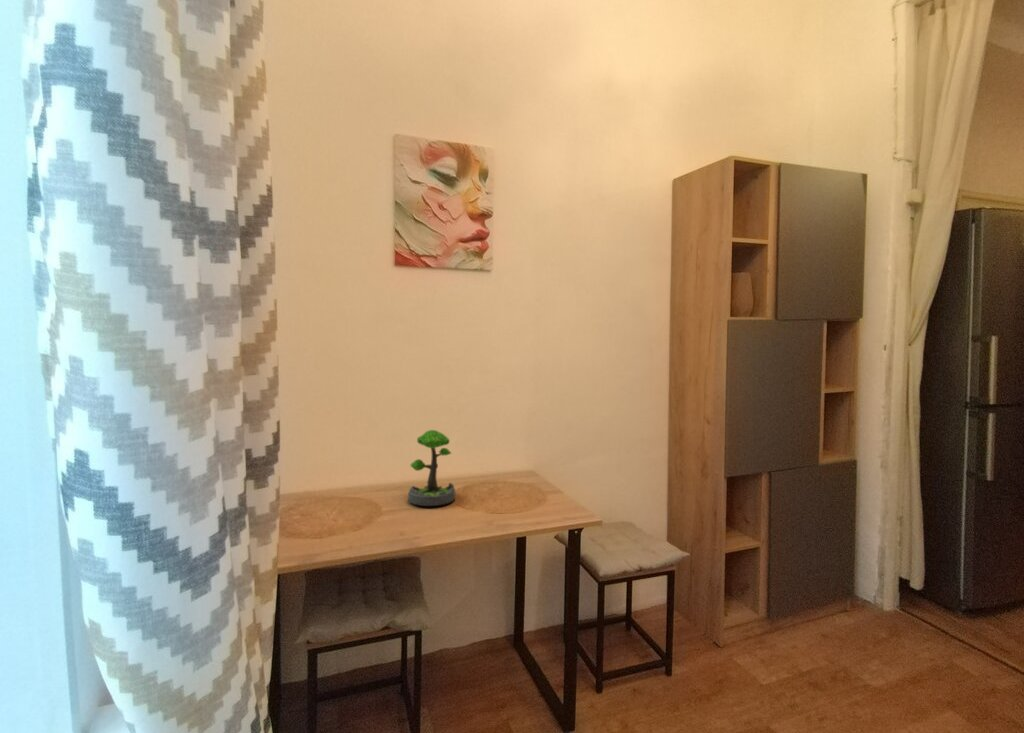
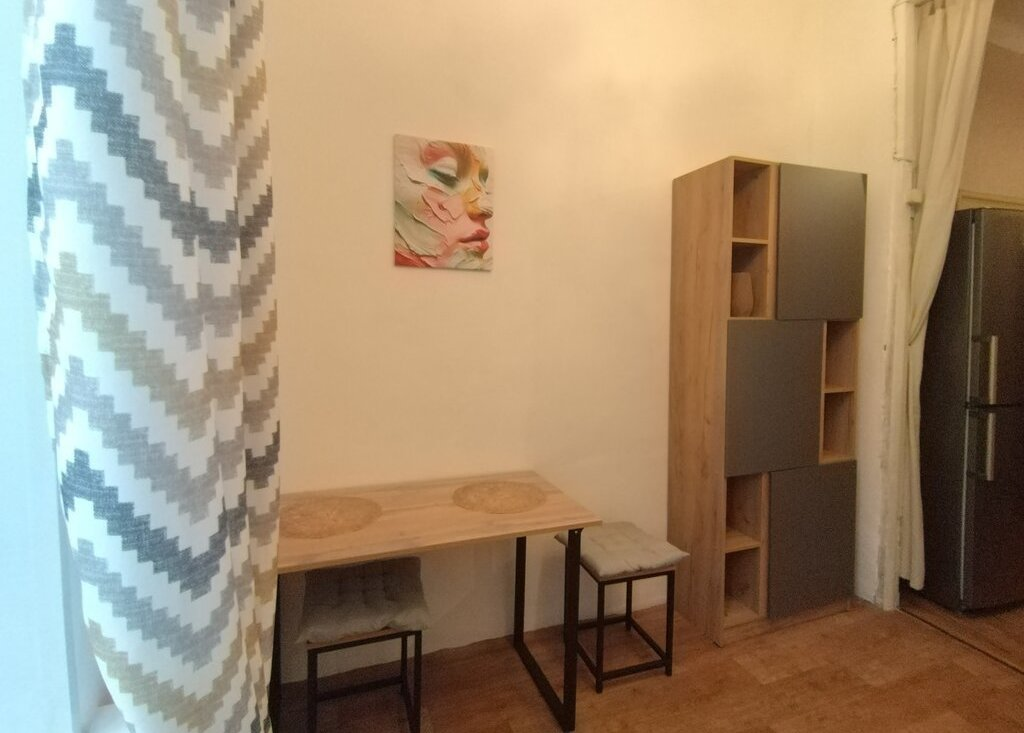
- plant [407,429,456,507]
